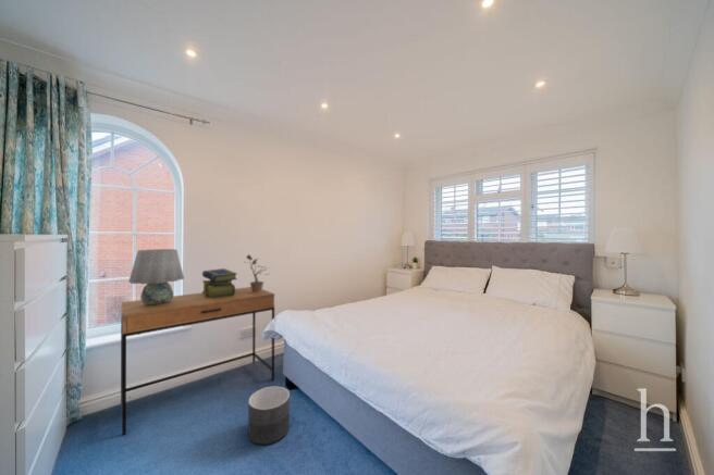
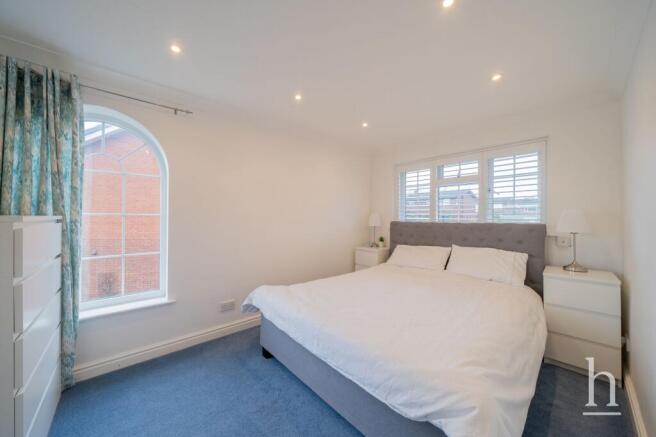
- desk [120,286,275,436]
- table lamp [127,248,185,305]
- planter [247,386,291,446]
- stack of books [201,267,238,299]
- potted plant [245,254,270,293]
